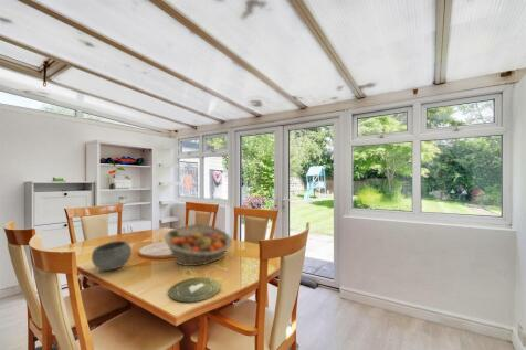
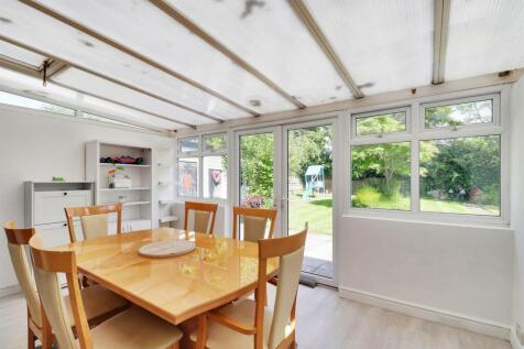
- plate [167,276,221,303]
- bowl [91,240,133,272]
- fruit basket [164,223,233,267]
